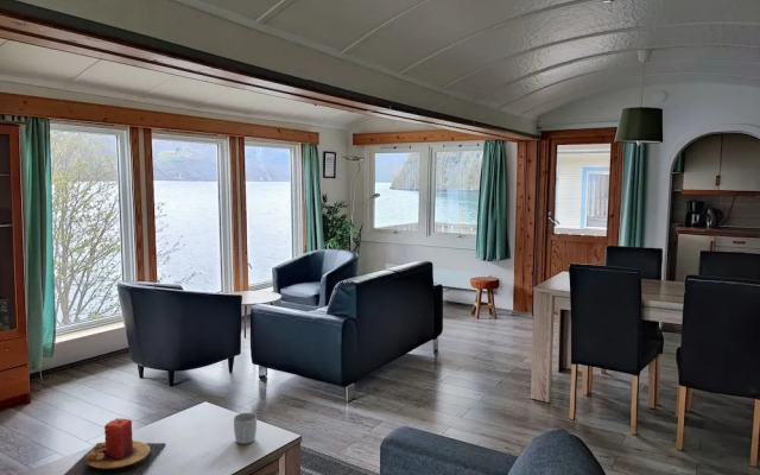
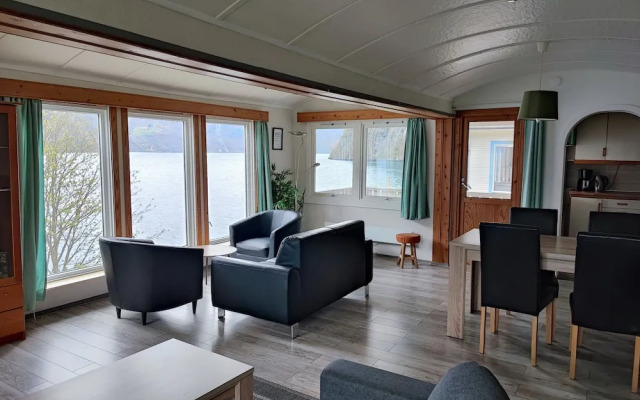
- mug [233,412,258,445]
- candle [63,417,166,475]
